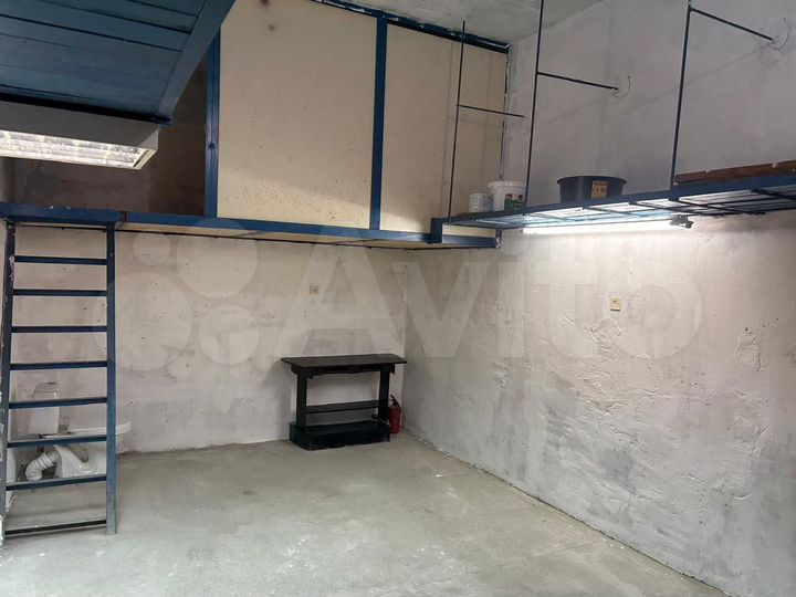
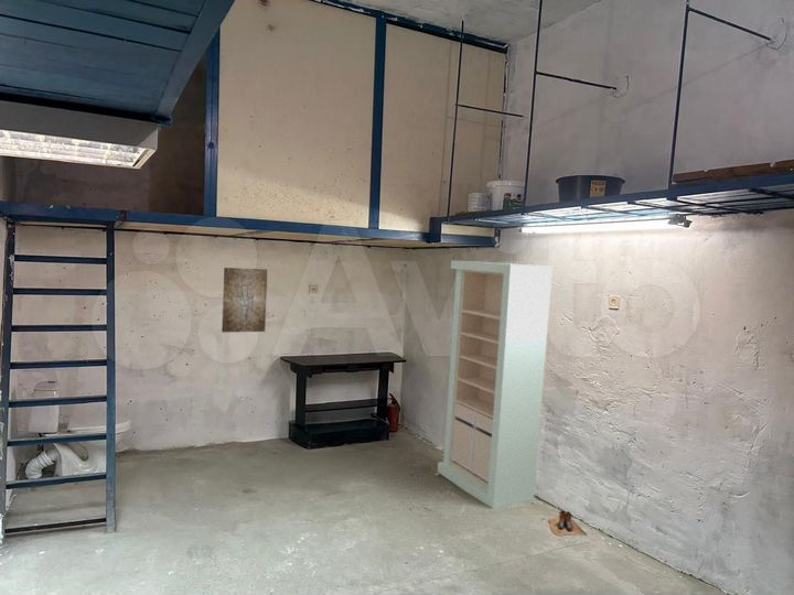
+ wall art [221,267,268,334]
+ storage cabinet [437,259,554,510]
+ boots [547,509,588,538]
